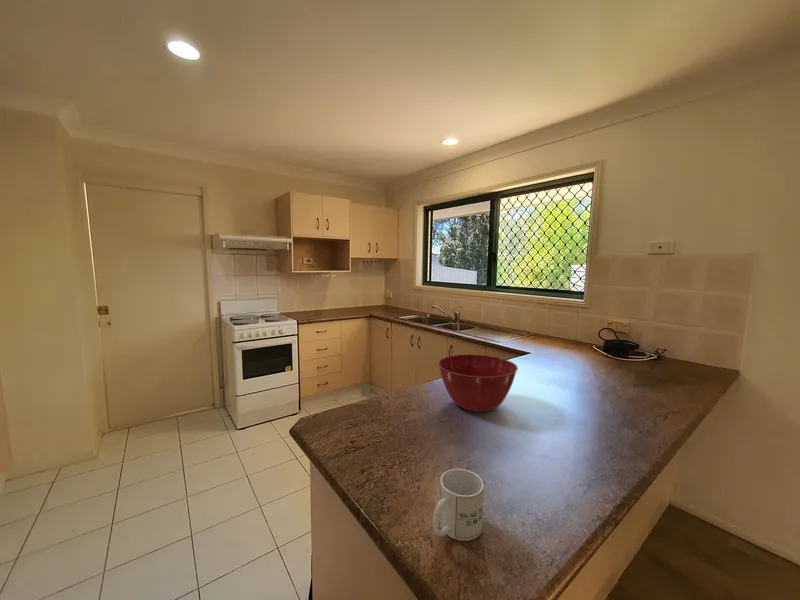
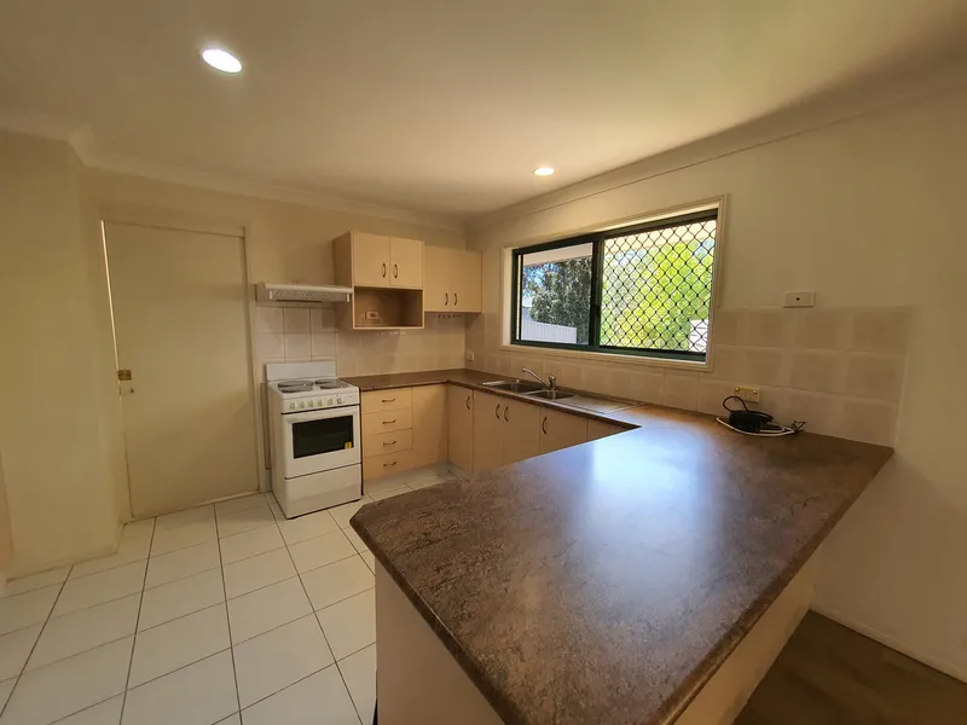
- mug [432,468,485,542]
- mixing bowl [437,353,519,413]
